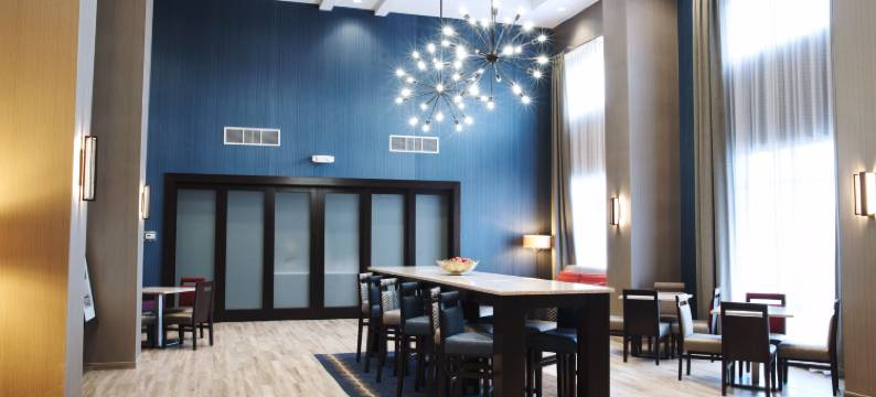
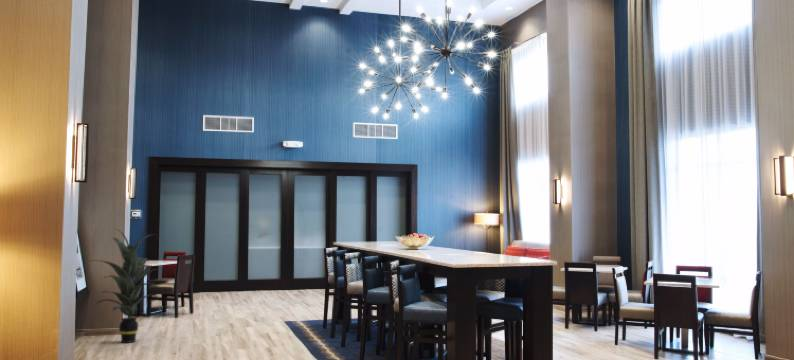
+ indoor plant [87,227,162,344]
